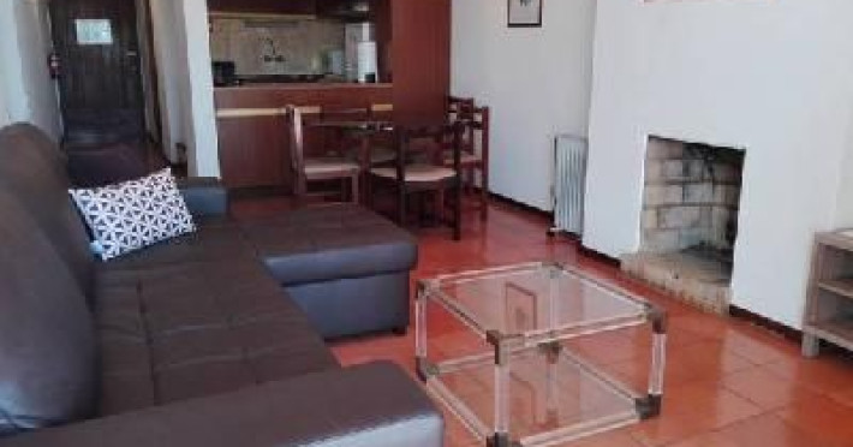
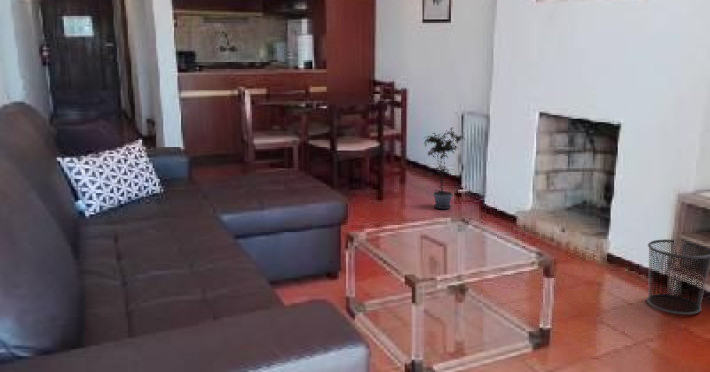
+ potted plant [423,126,467,210]
+ waste bin [646,238,710,316]
